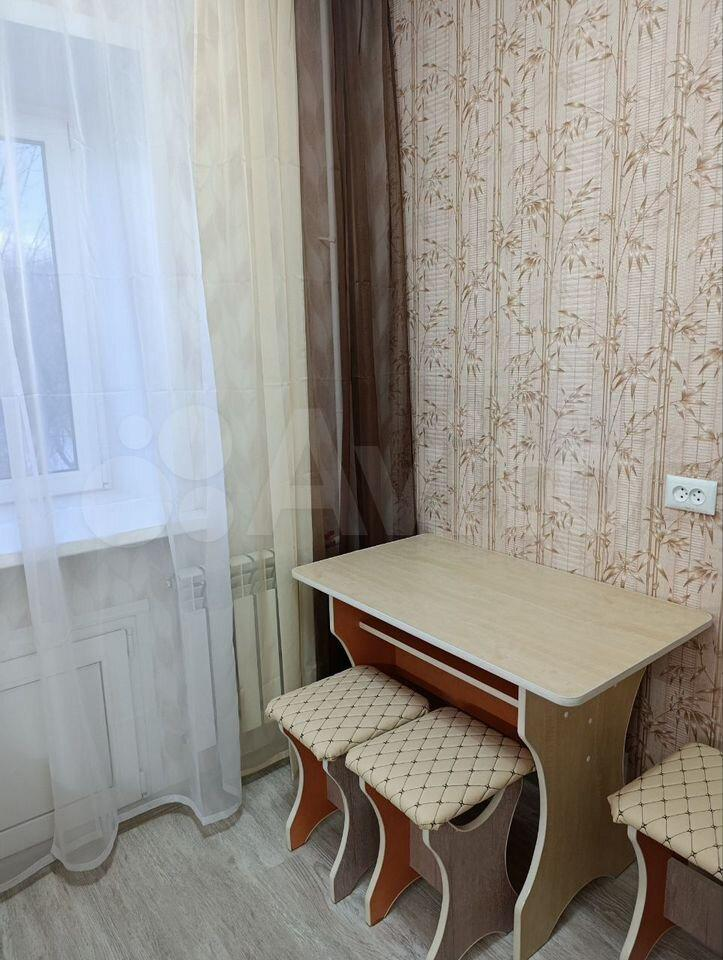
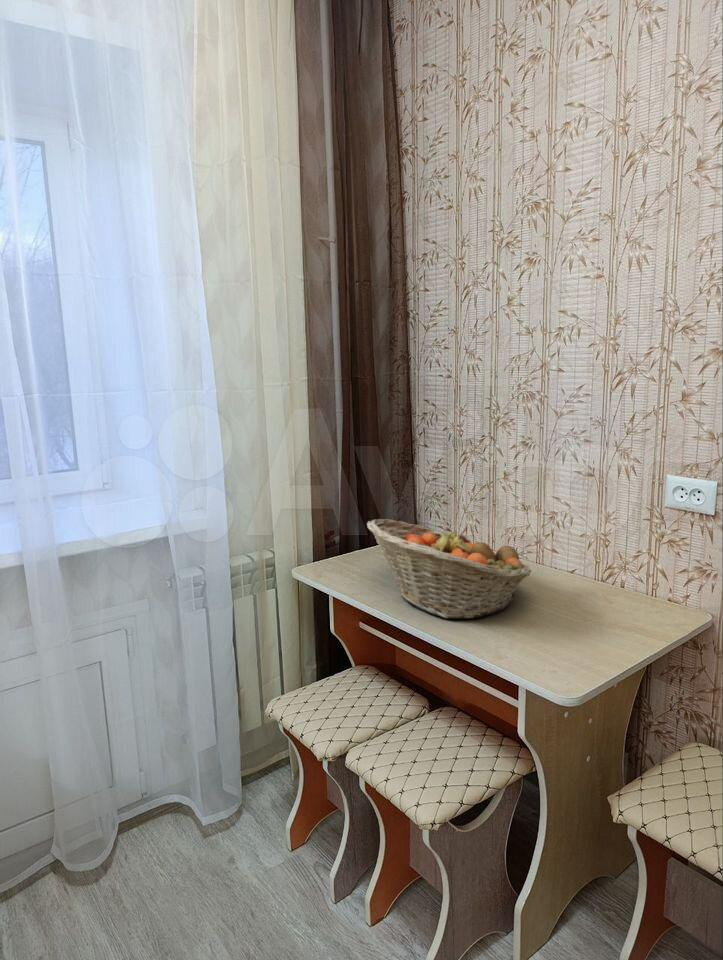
+ fruit basket [366,518,532,620]
